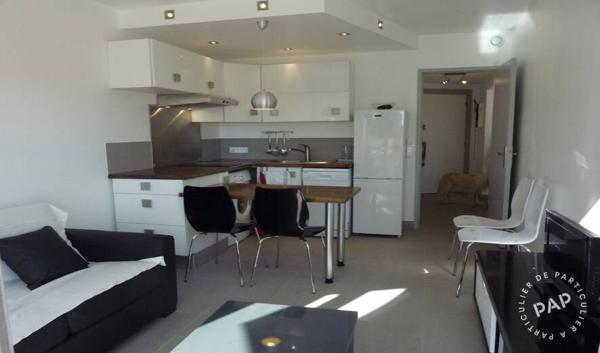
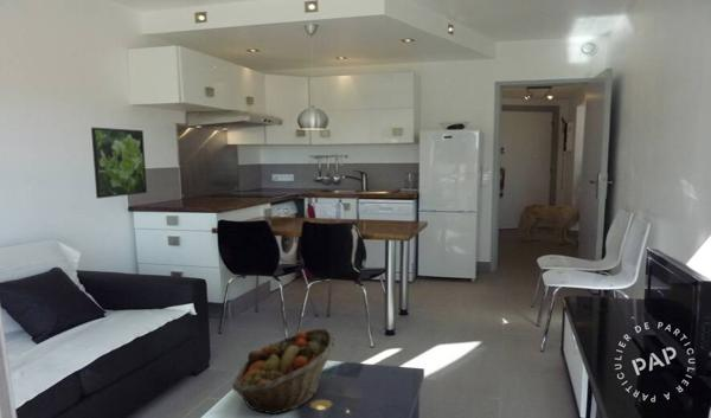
+ fruit basket [231,327,337,416]
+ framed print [90,127,148,199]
